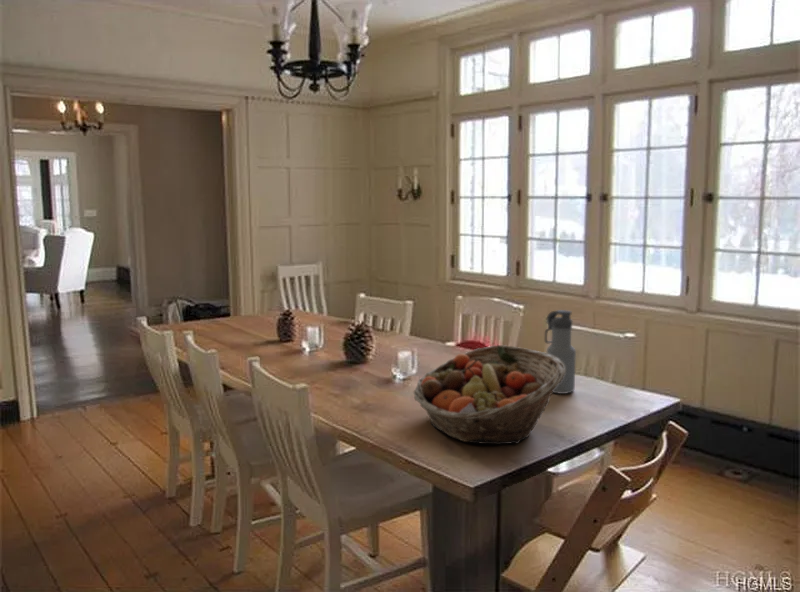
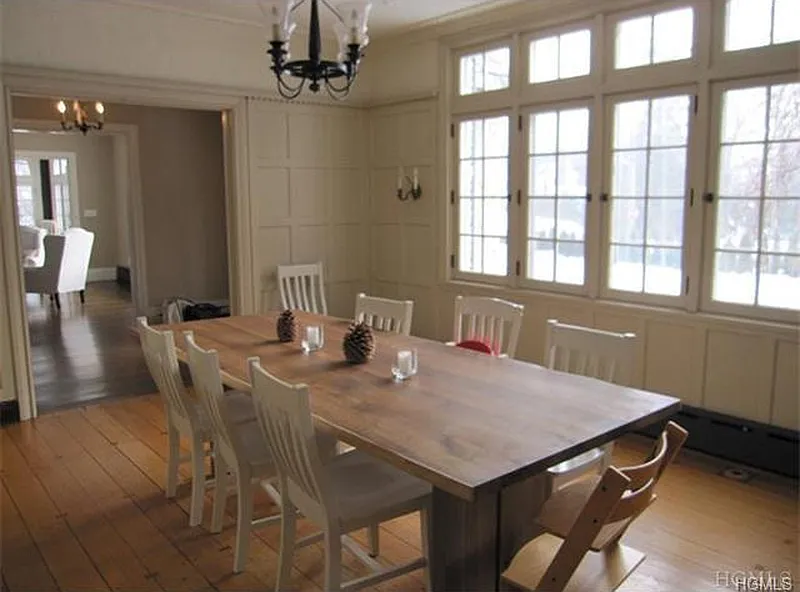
- fruit basket [413,344,565,445]
- water bottle [544,309,577,395]
